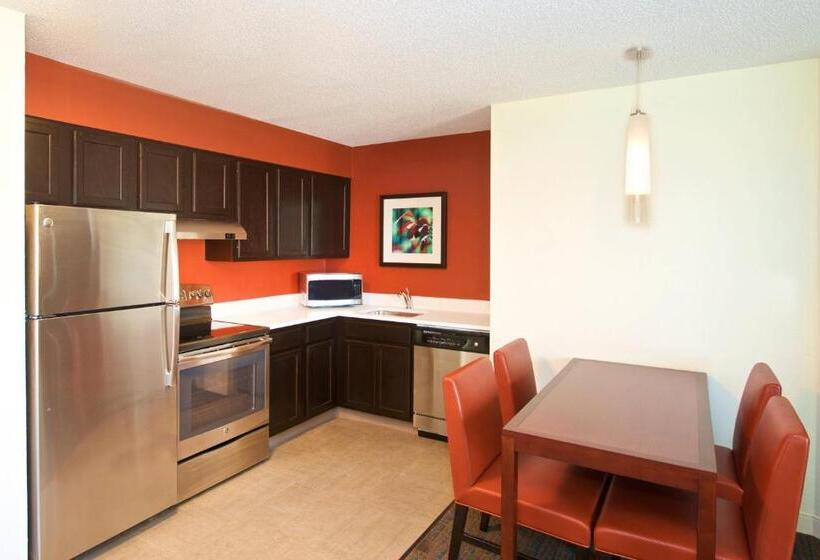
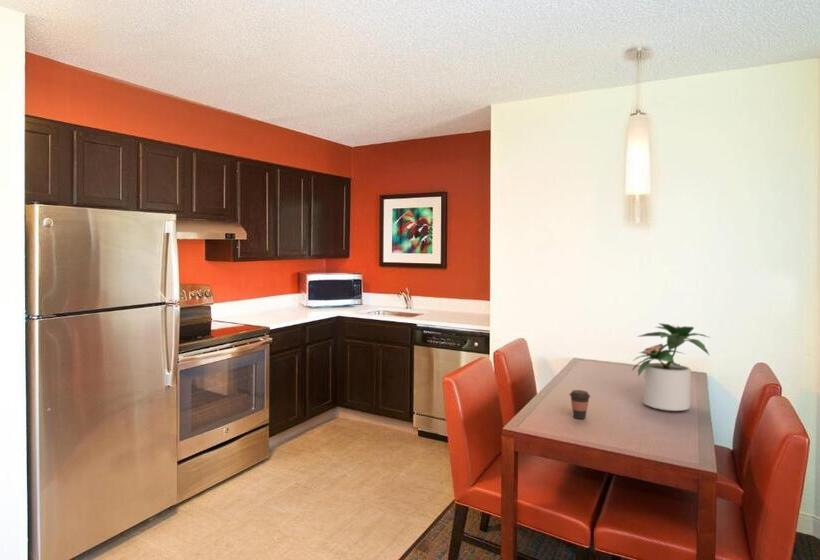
+ coffee cup [568,389,591,420]
+ potted plant [630,322,711,412]
